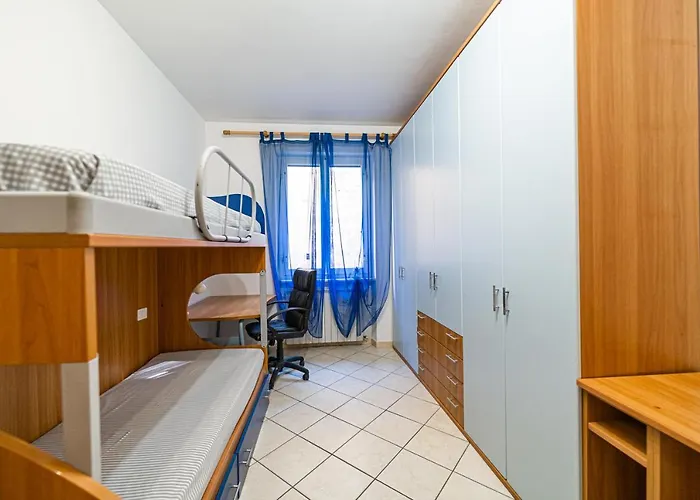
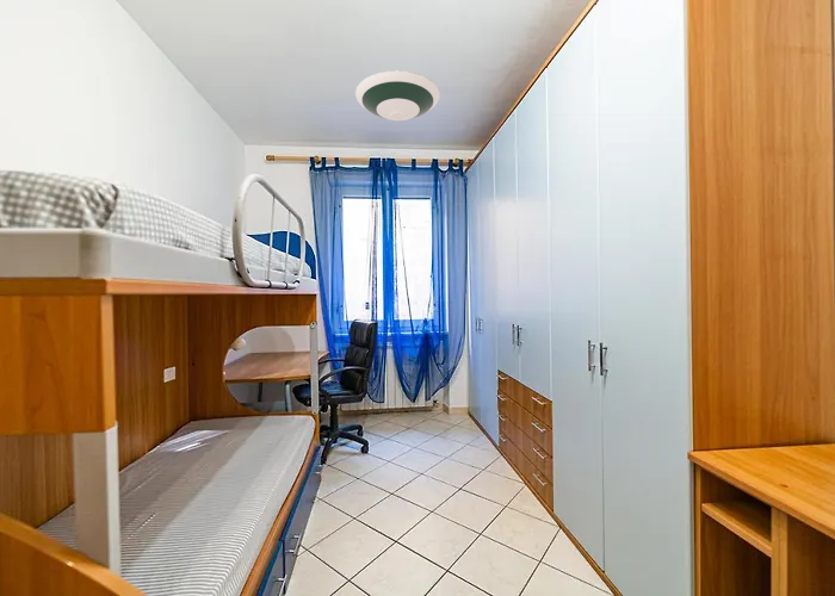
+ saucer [354,69,441,122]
